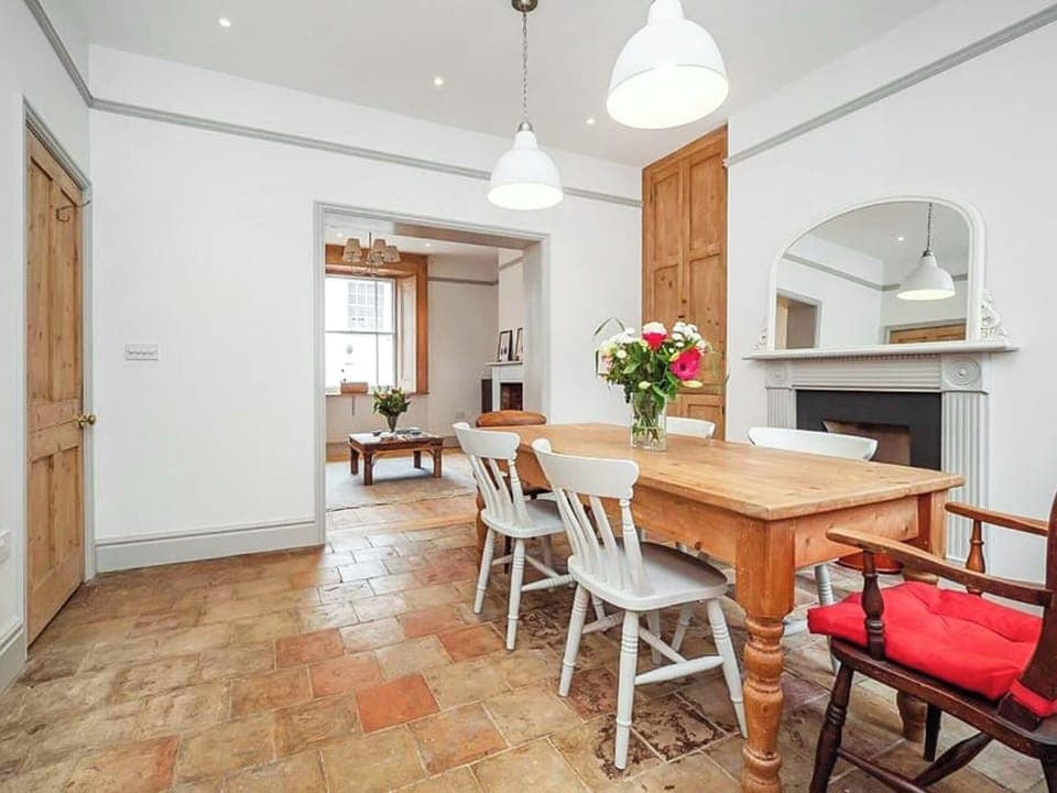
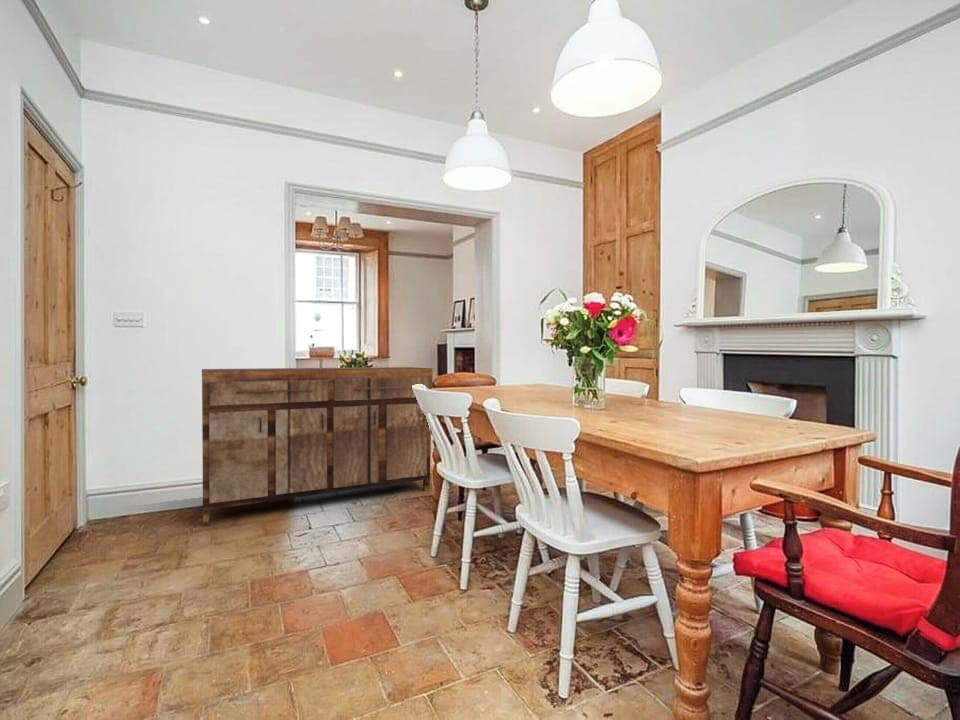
+ sideboard [201,366,434,525]
